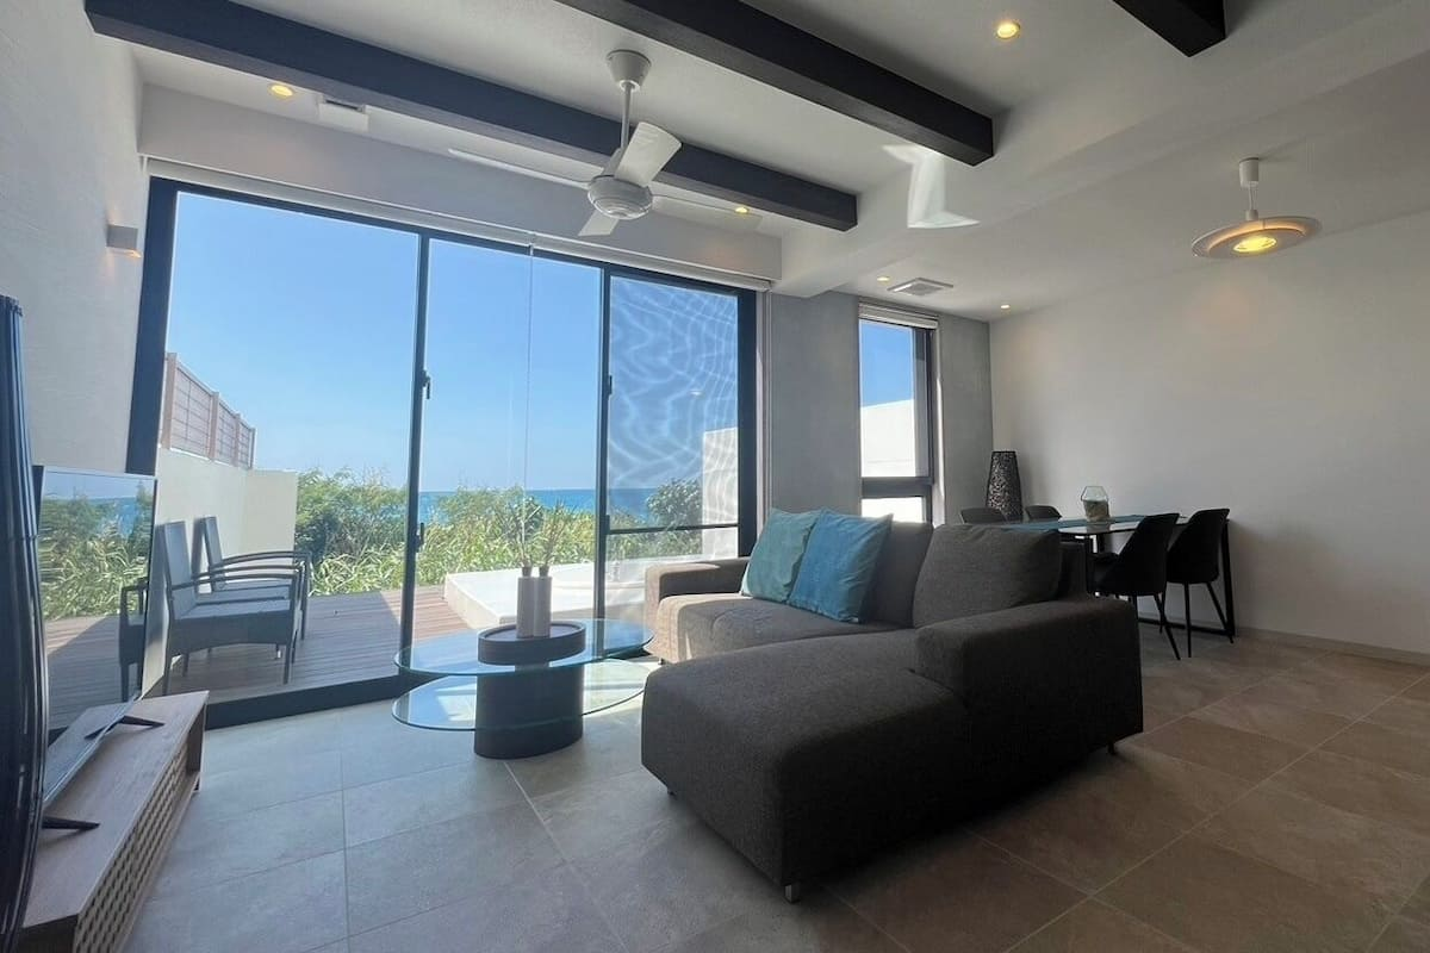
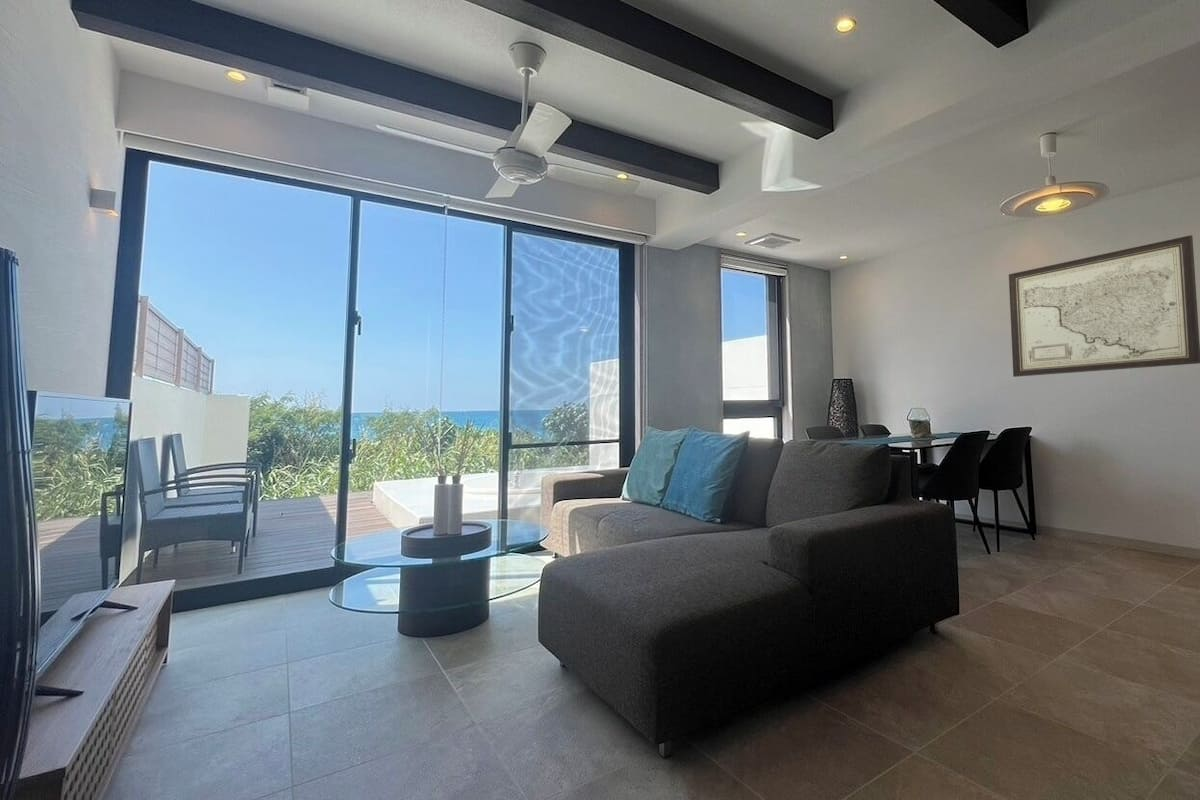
+ wall art [1008,234,1200,378]
